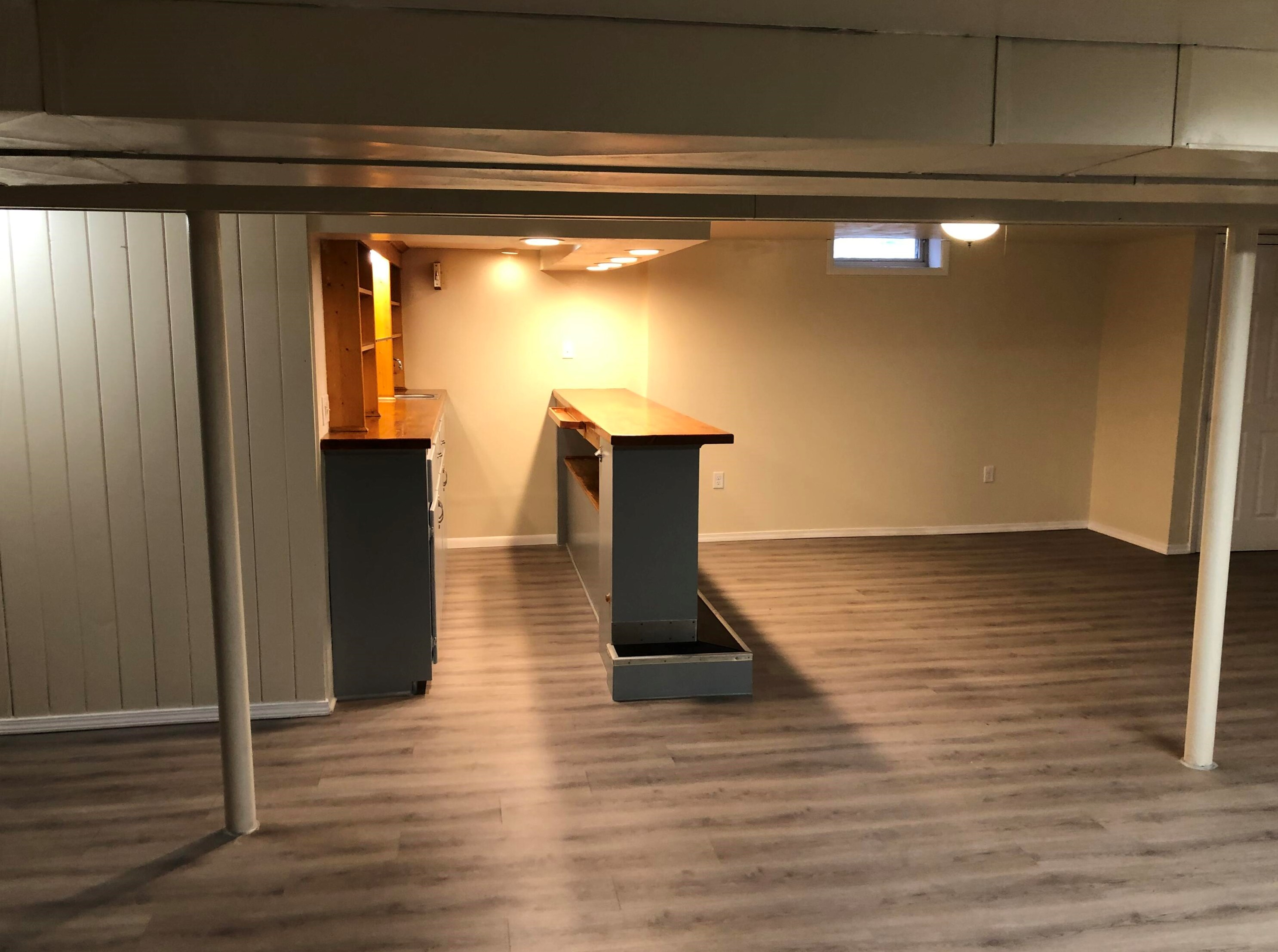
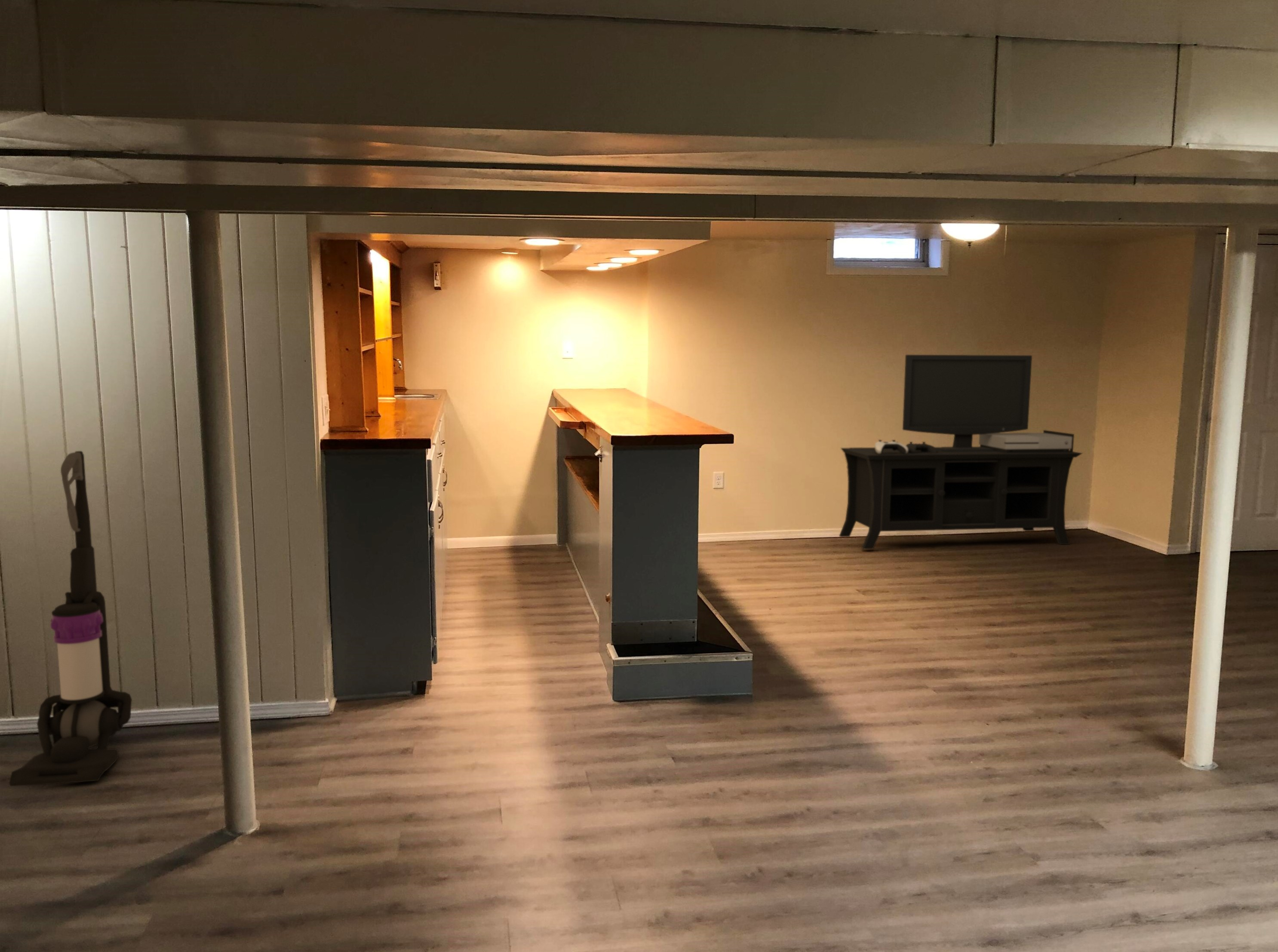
+ vacuum cleaner [9,451,132,786]
+ media console [839,354,1083,550]
